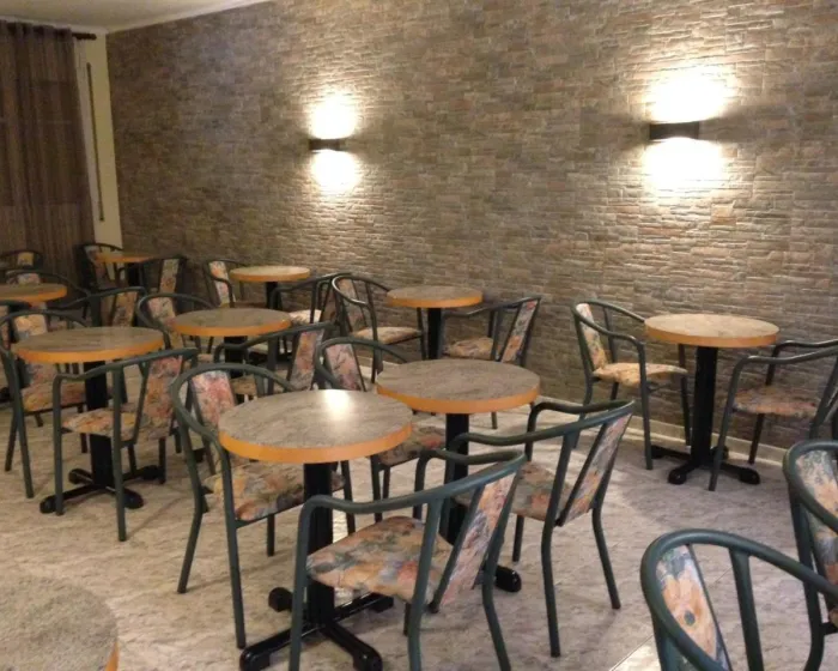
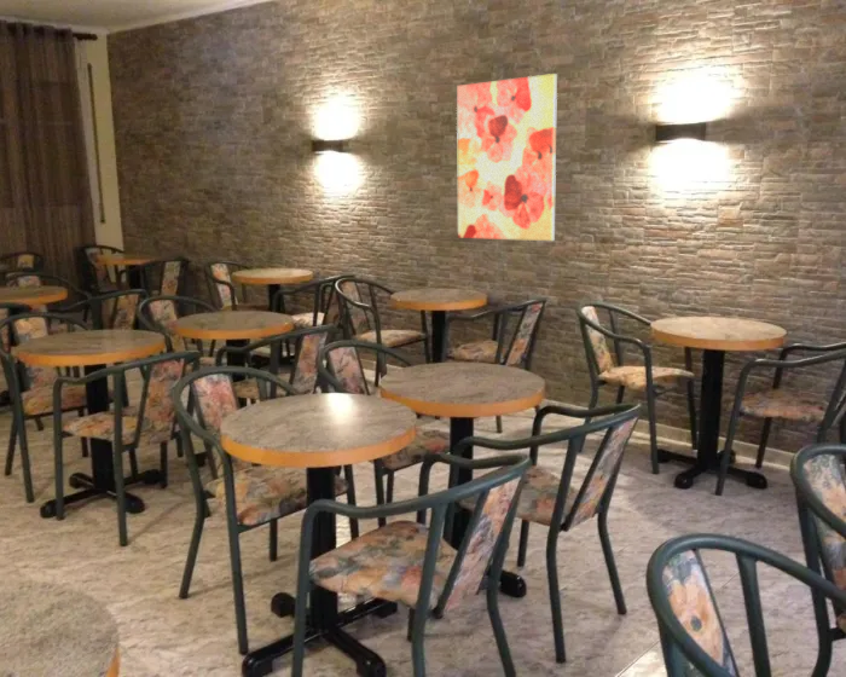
+ wall art [456,73,558,242]
